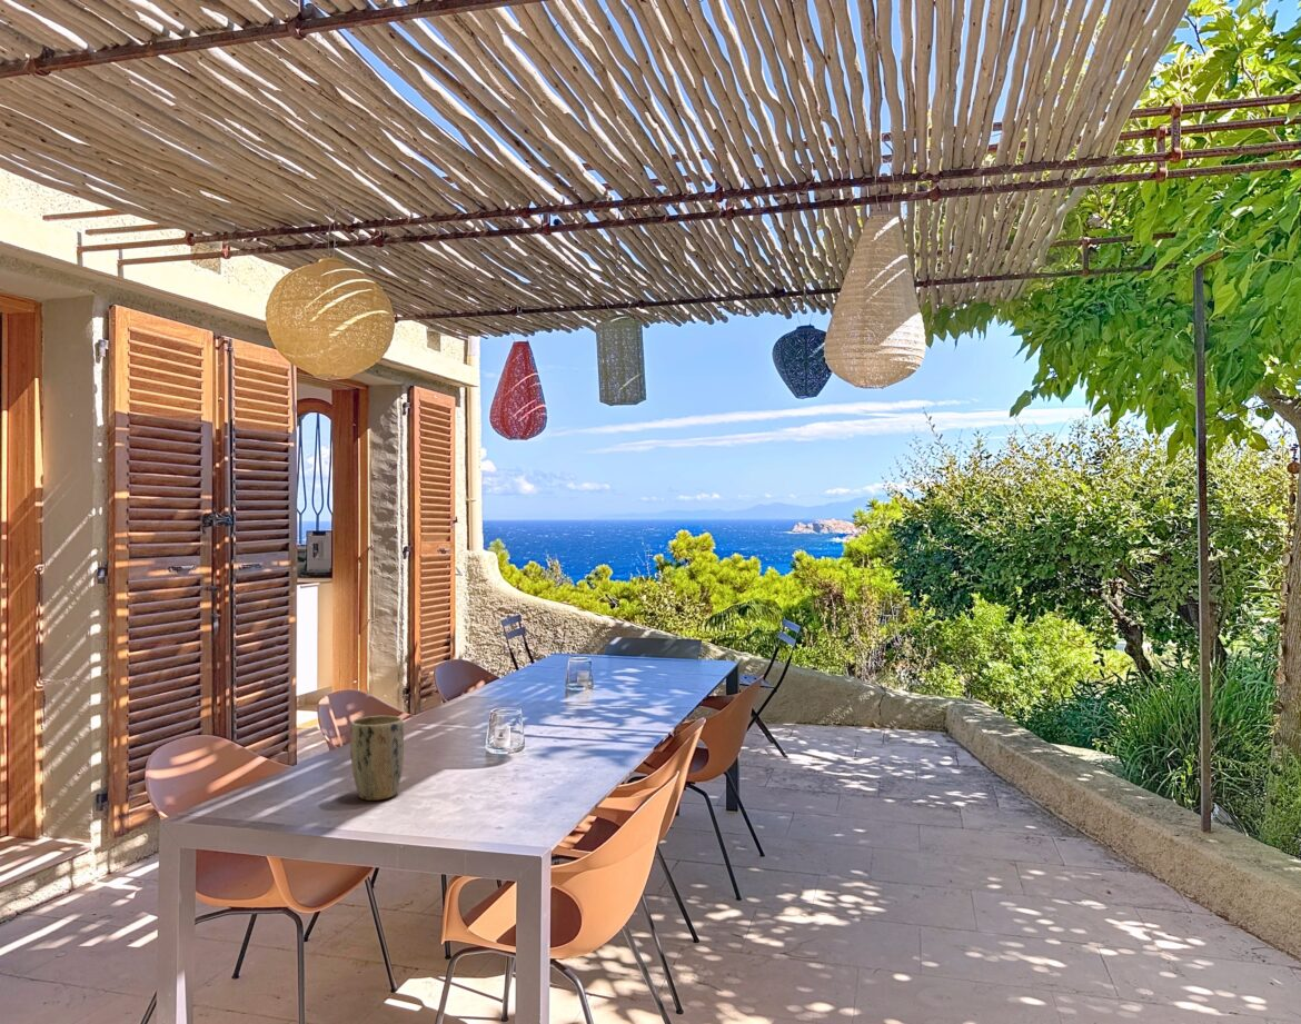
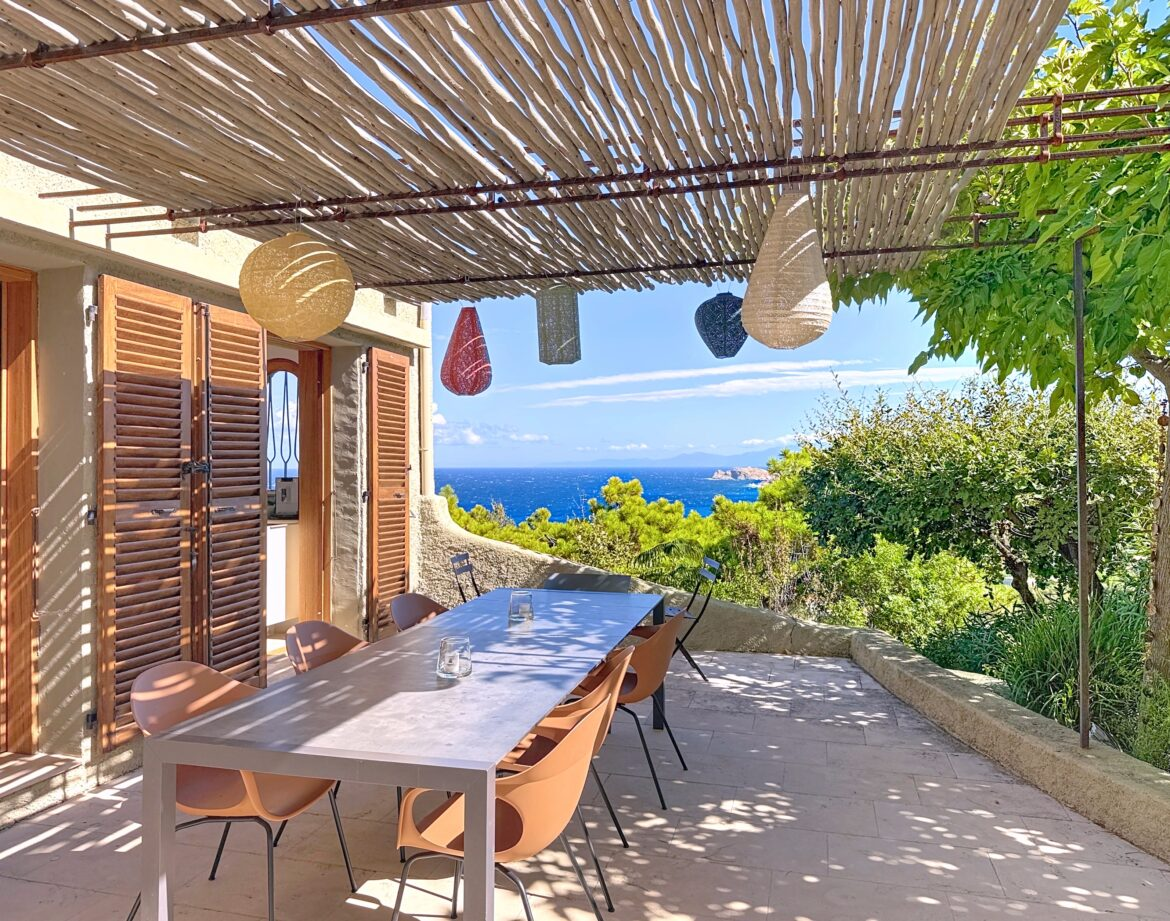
- plant pot [349,715,405,802]
